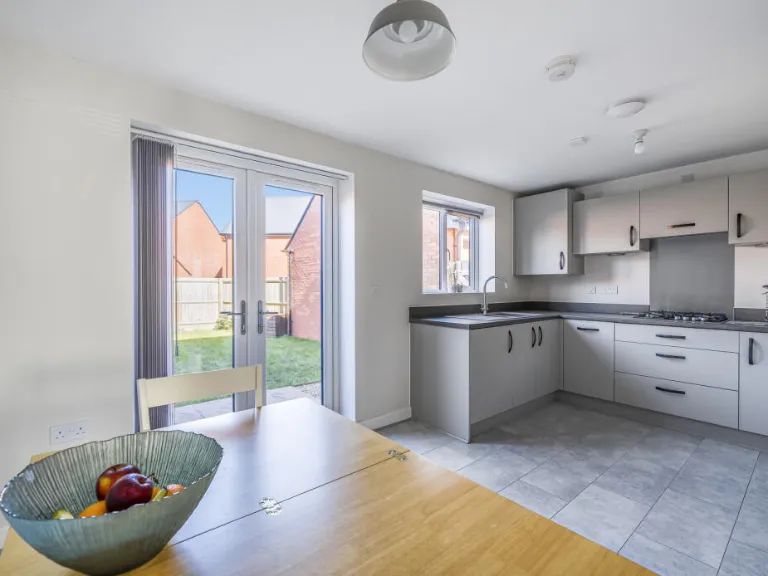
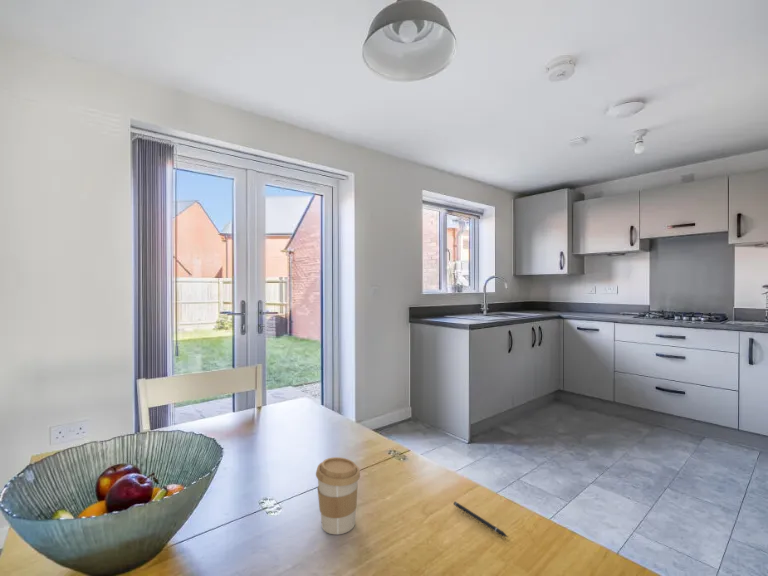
+ pen [453,501,508,538]
+ coffee cup [315,456,361,535]
